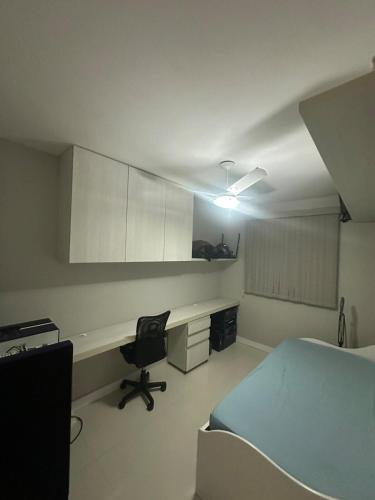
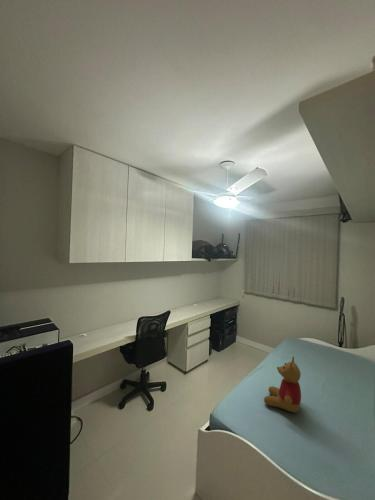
+ stuffed bear [263,356,302,414]
